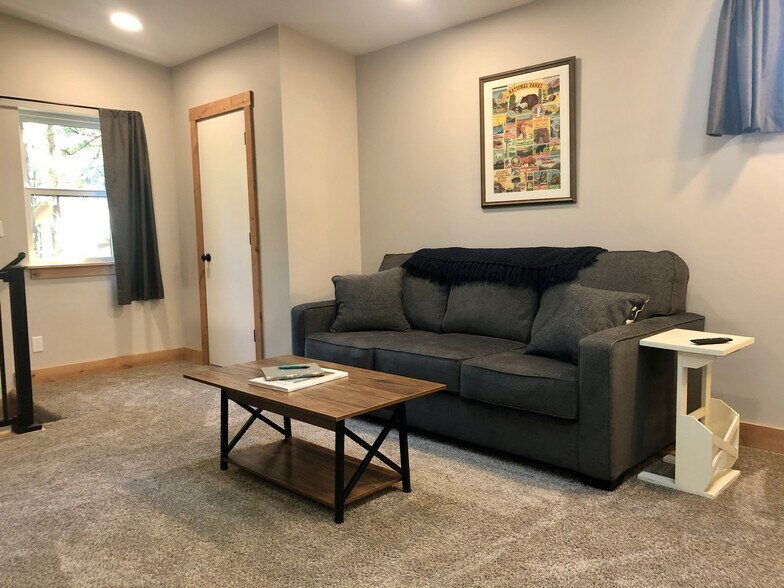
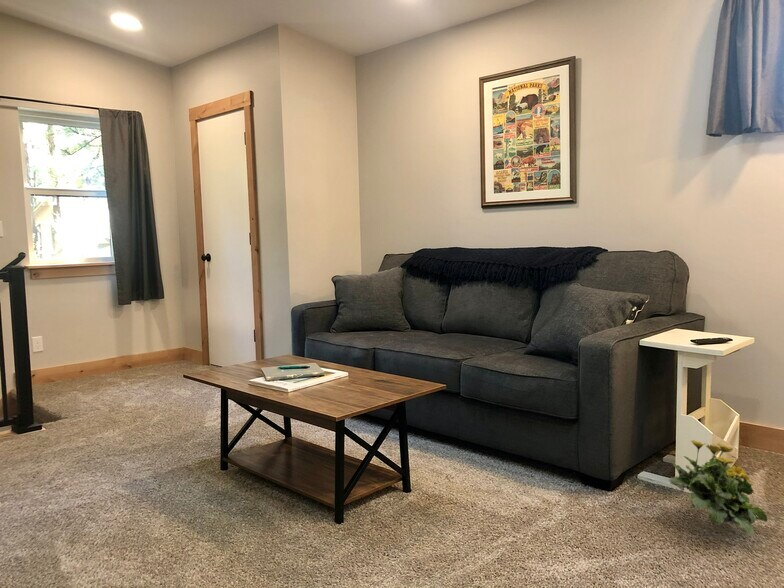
+ flowering plant [668,439,768,537]
